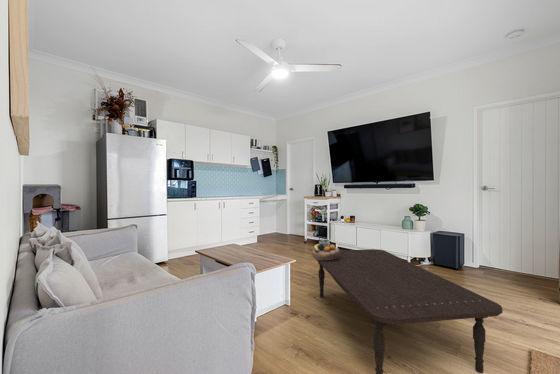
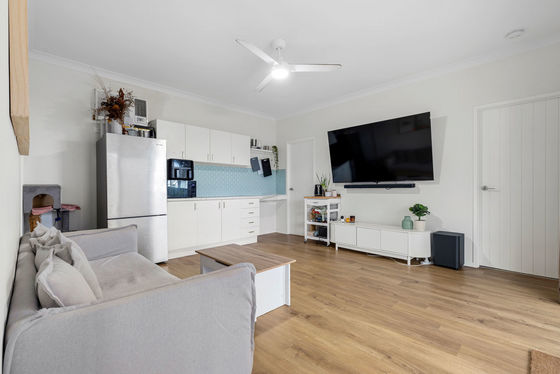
- coffee table [315,248,504,374]
- decorative bowl [311,238,341,260]
